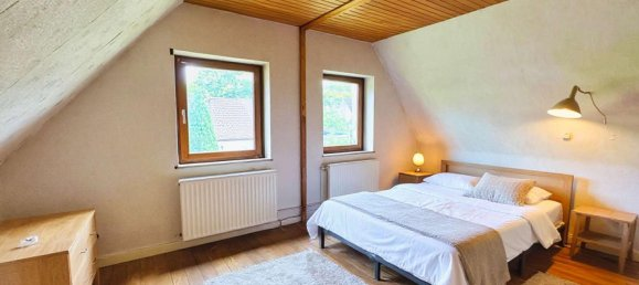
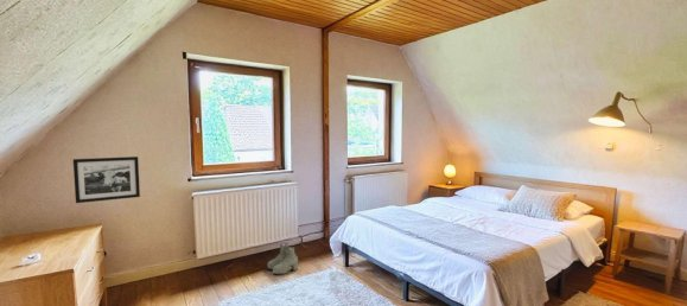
+ boots [267,242,299,275]
+ picture frame [72,155,141,204]
